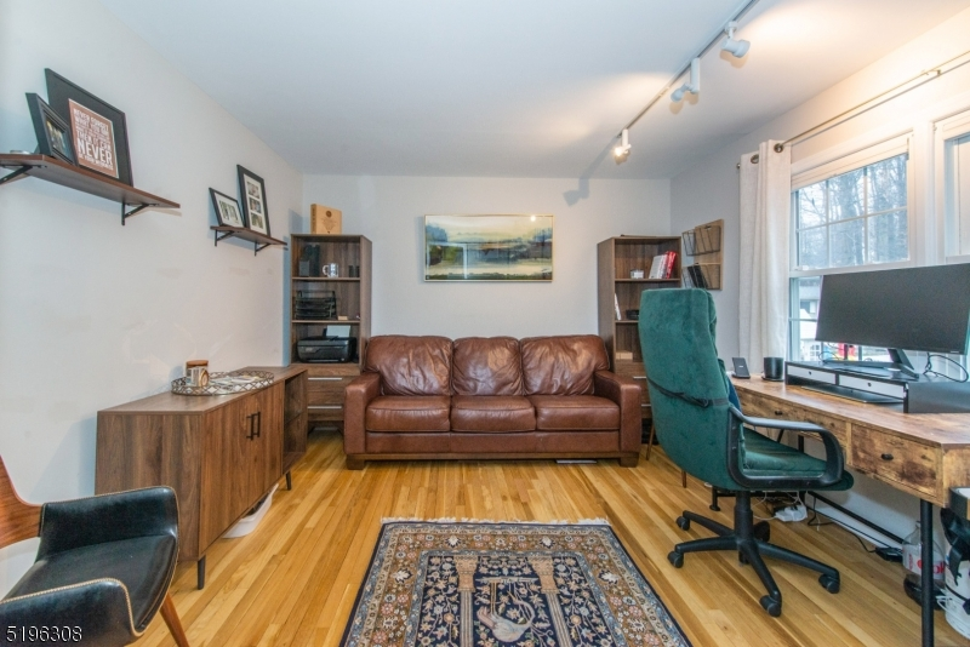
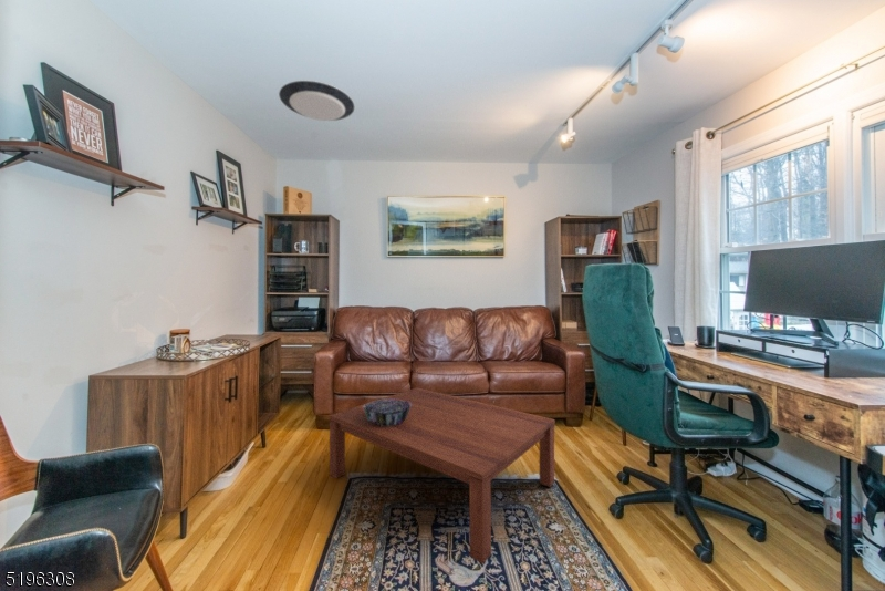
+ coffee table [327,386,556,566]
+ decorative bowl [363,398,412,426]
+ ceiling light [278,80,355,122]
